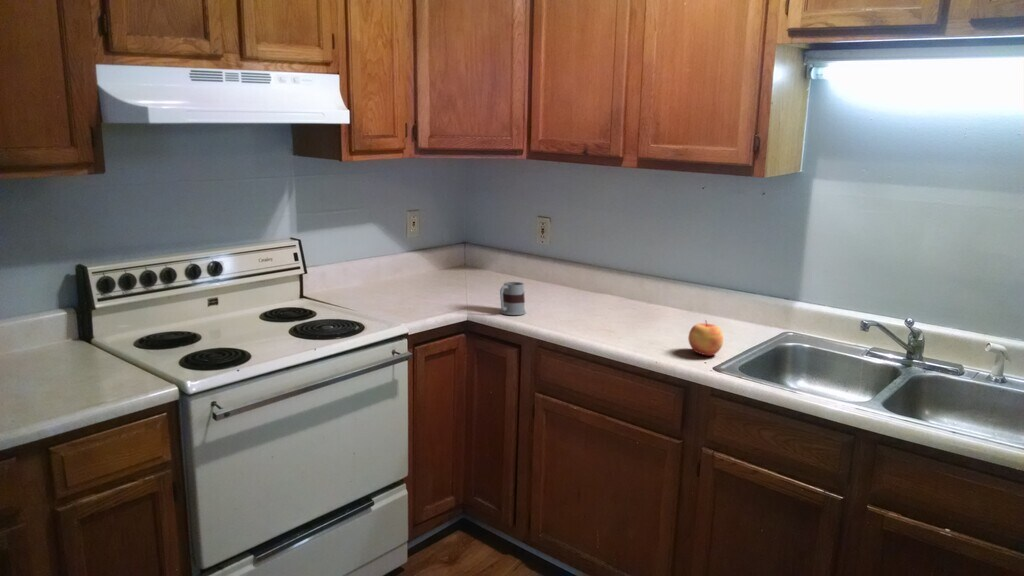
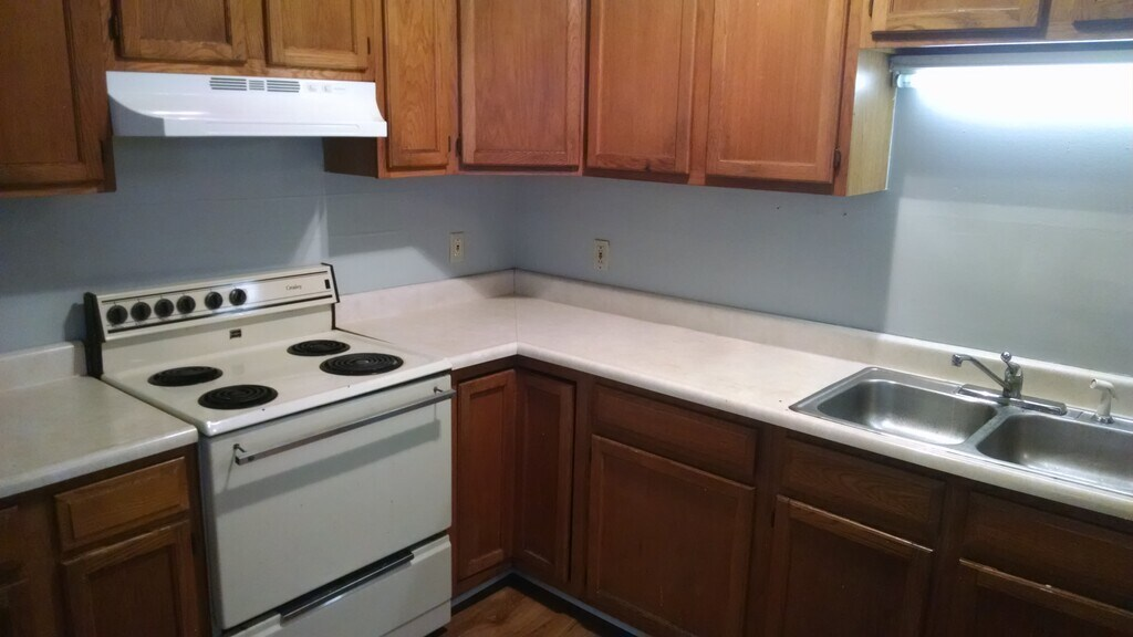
- mug [499,281,527,316]
- apple [687,319,724,356]
